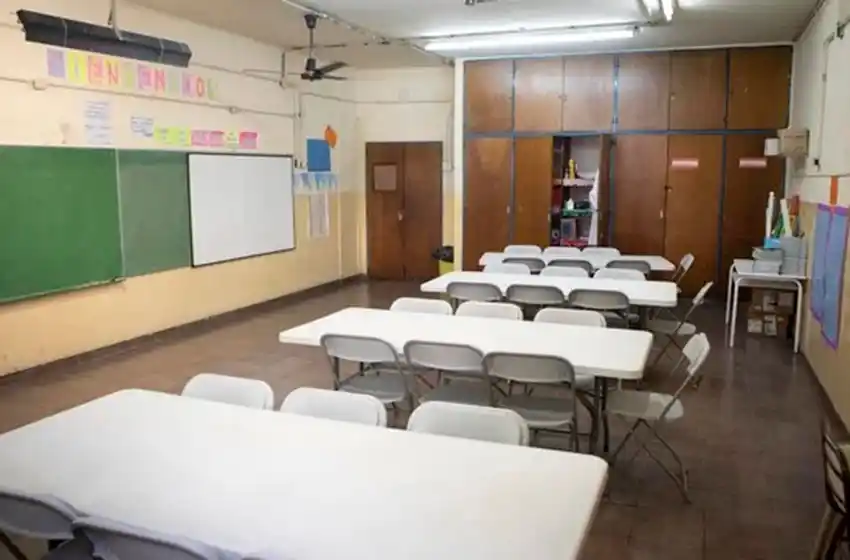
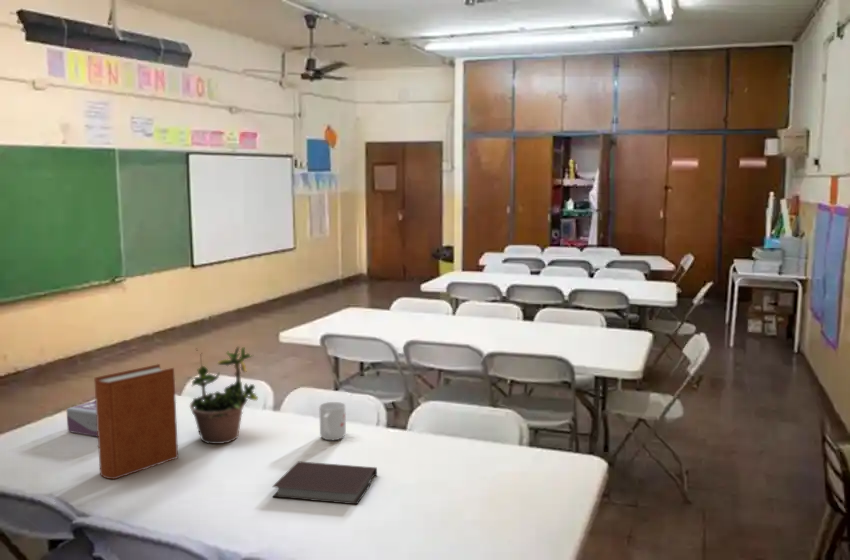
+ mug [318,401,347,441]
+ notebook [271,460,378,505]
+ tissue box [65,399,98,438]
+ book [93,363,179,480]
+ potted plant [189,345,259,445]
